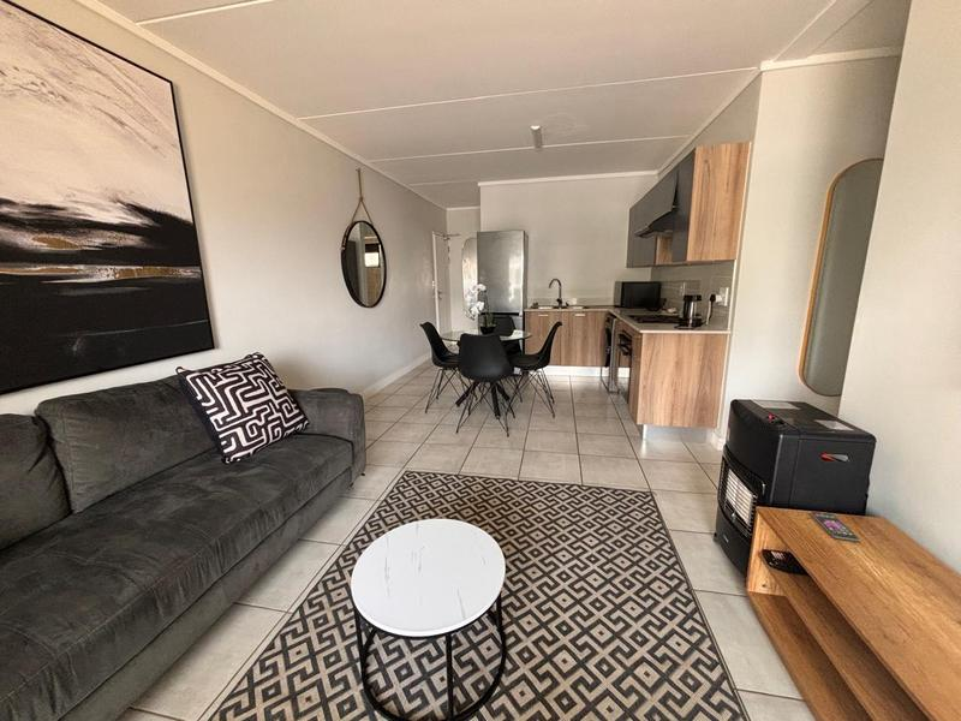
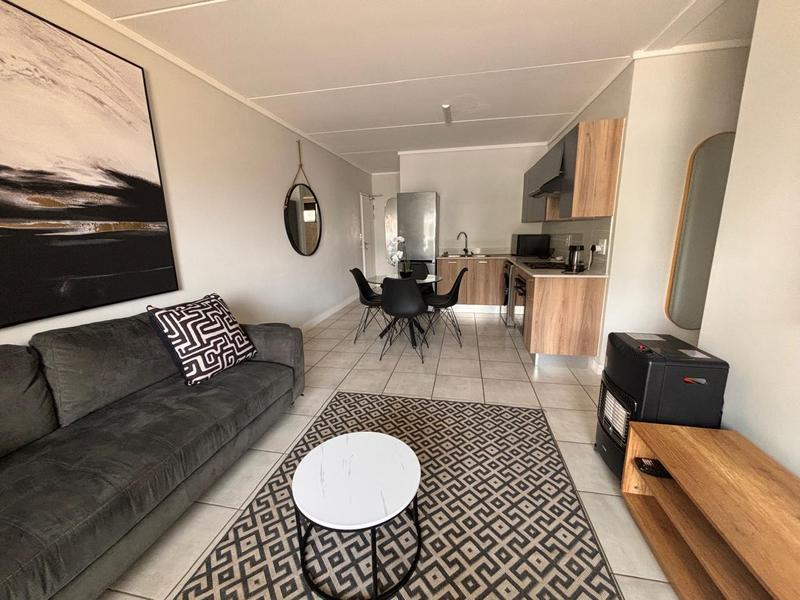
- smartphone [808,511,860,542]
